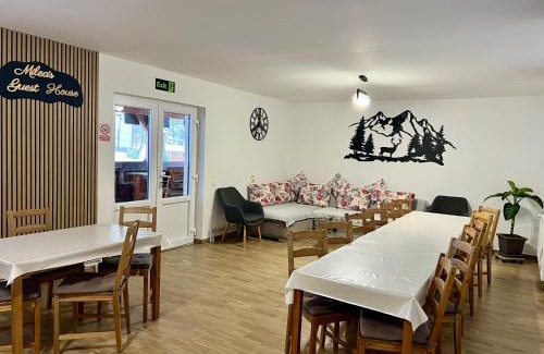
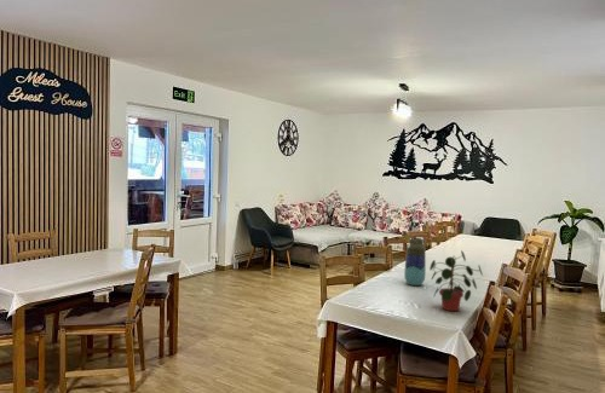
+ vase [403,237,427,287]
+ potted plant [428,249,484,312]
